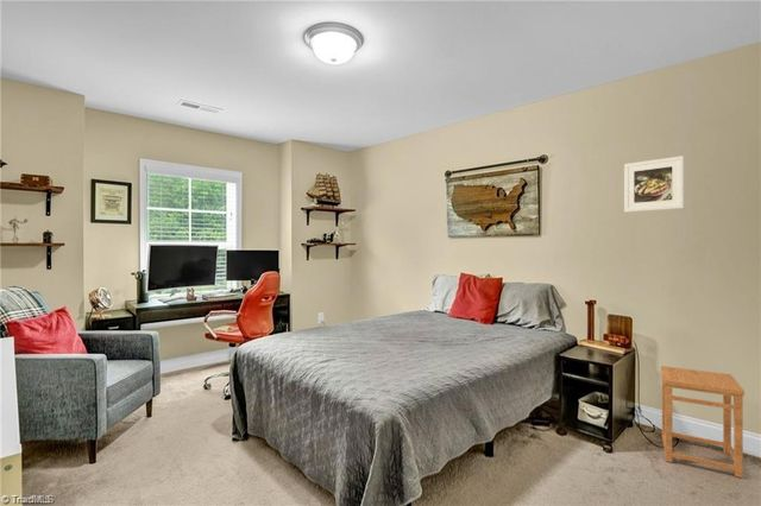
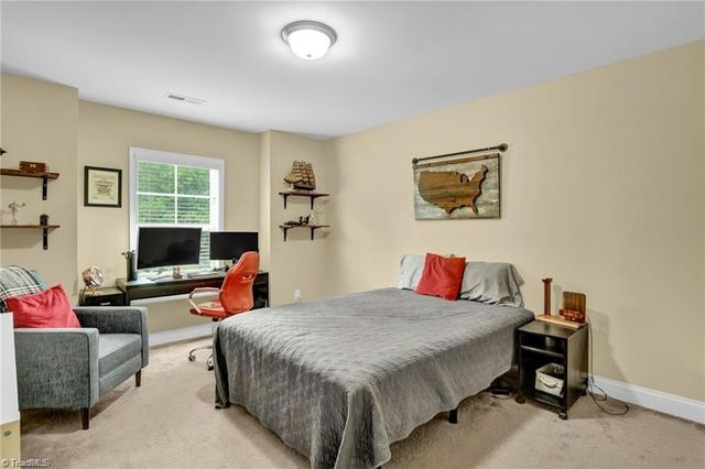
- side table [660,365,746,479]
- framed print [623,154,685,214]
